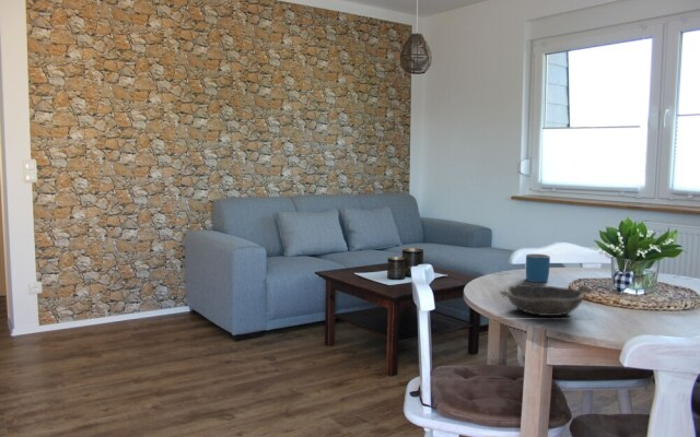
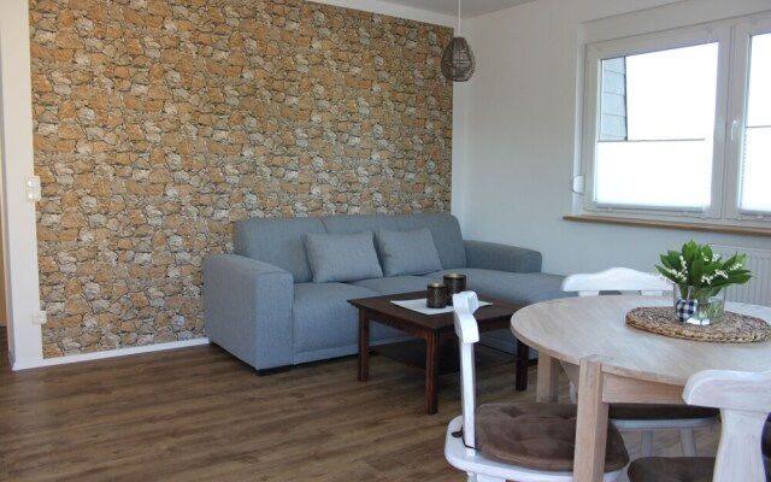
- bowl [499,283,594,317]
- mug [525,253,551,283]
